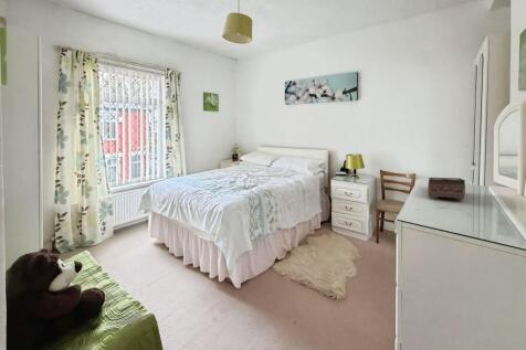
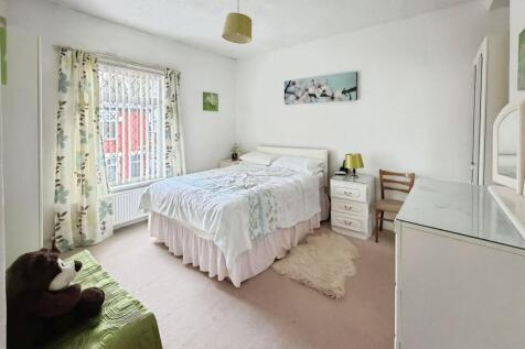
- tissue box [427,177,466,200]
